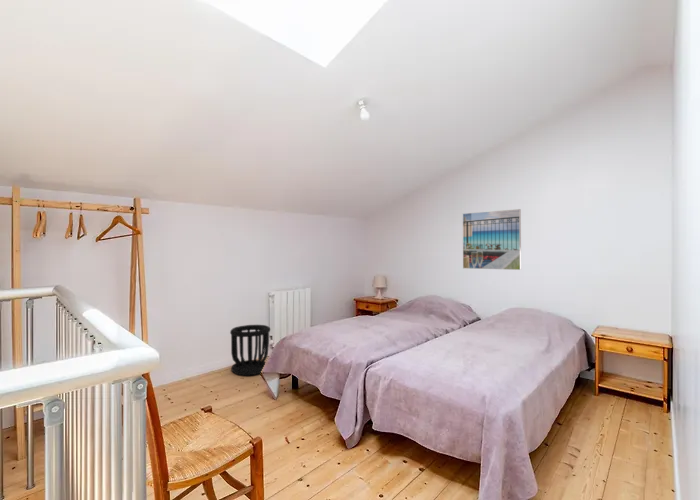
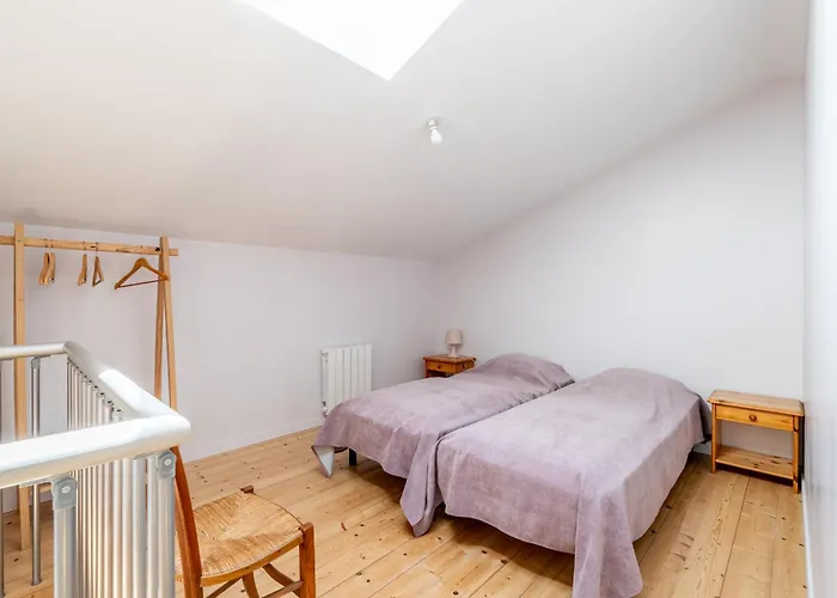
- wastebasket [229,324,271,376]
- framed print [462,208,522,271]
